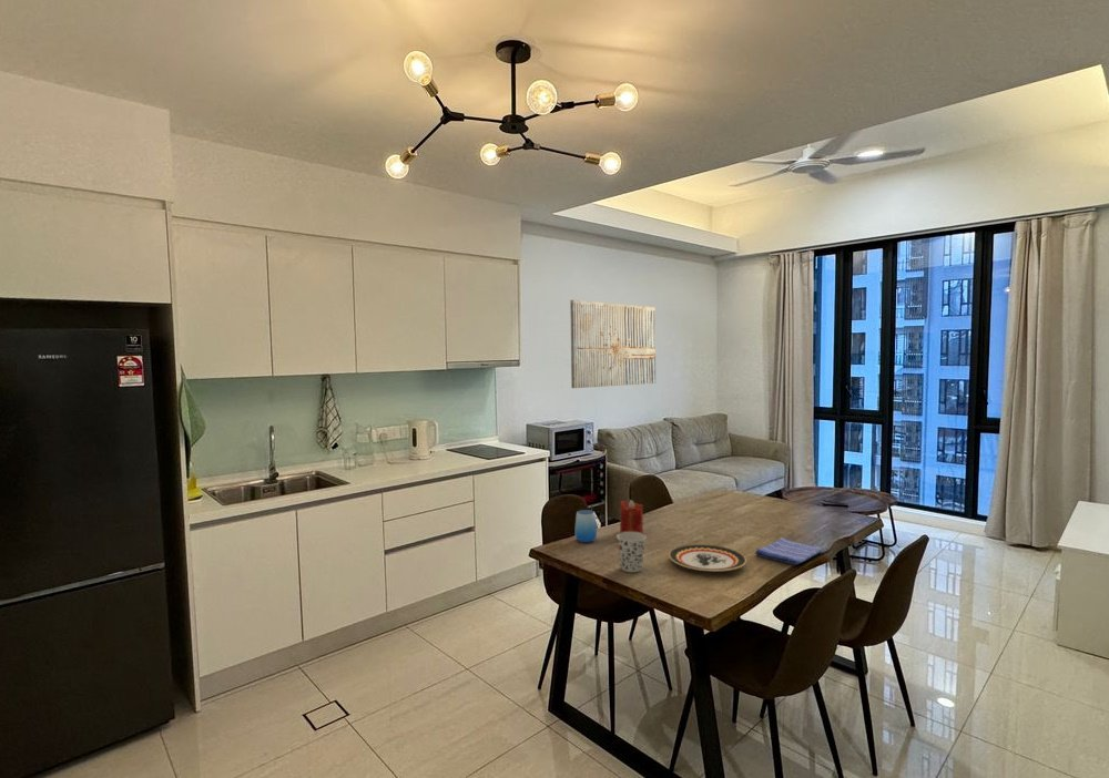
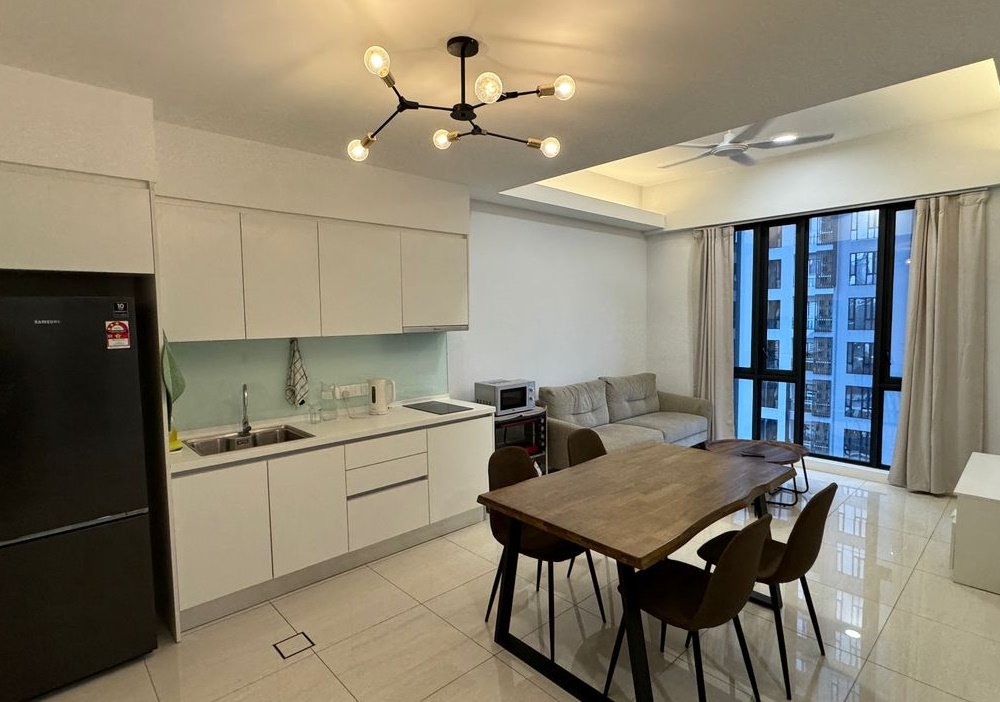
- cup [615,532,648,573]
- candle [619,499,644,534]
- dish towel [754,536,825,566]
- plate [668,544,747,573]
- wall art [569,299,657,389]
- cup [574,509,598,544]
